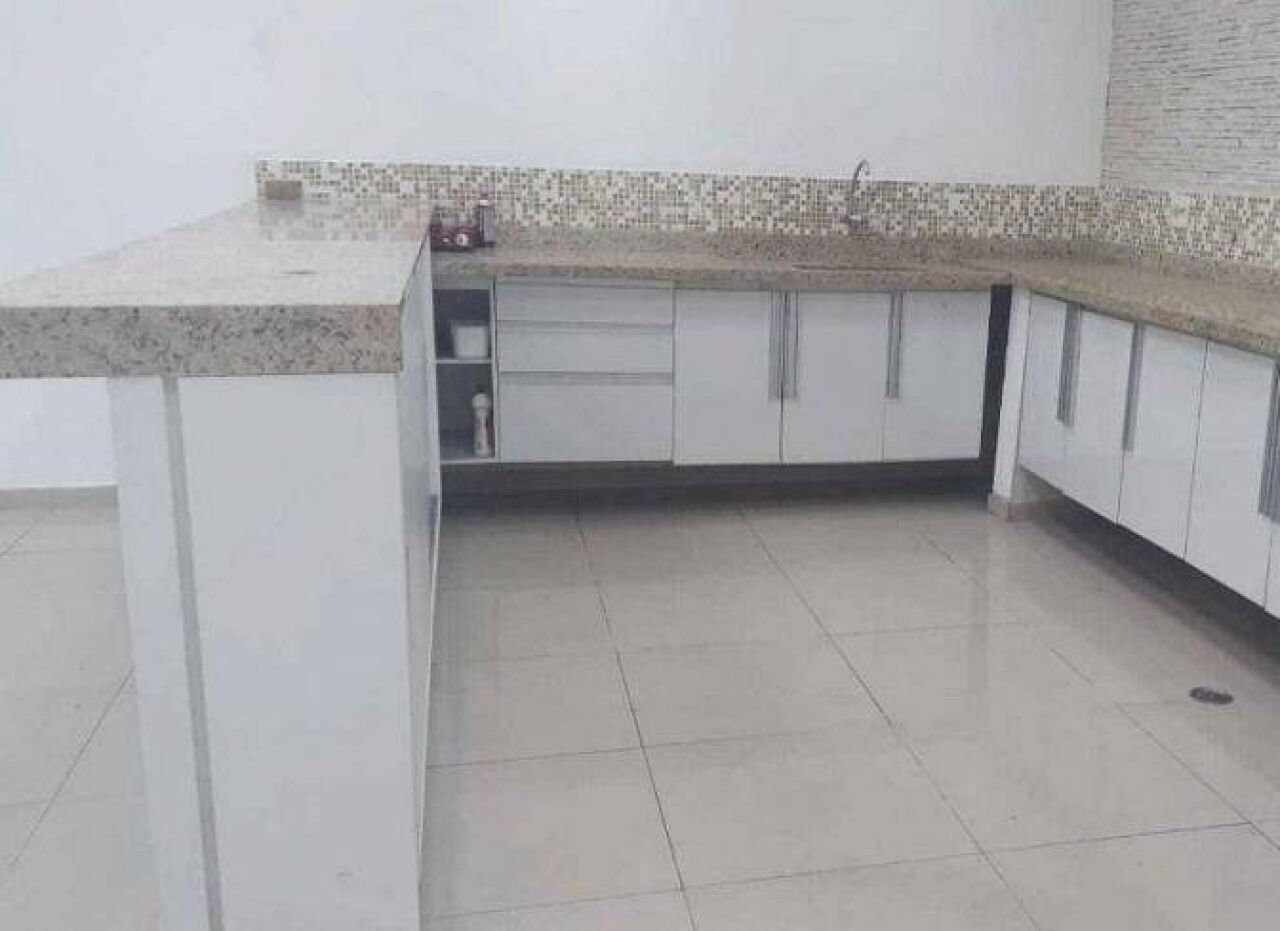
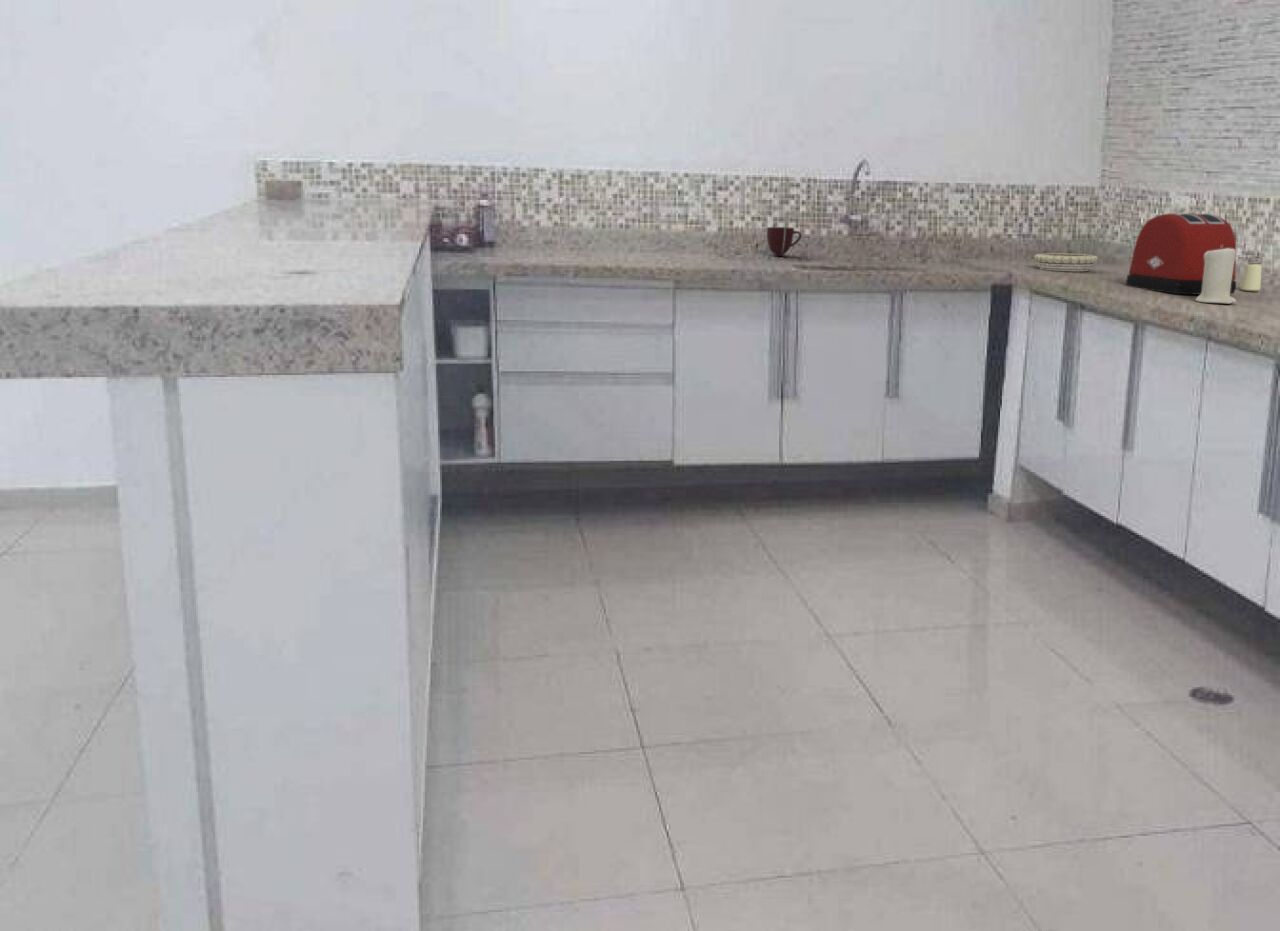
+ saltshaker [1240,256,1263,292]
+ mug [766,226,803,257]
+ decorative bowl [1034,252,1099,272]
+ candle [1195,245,1237,305]
+ toaster [1125,212,1237,295]
